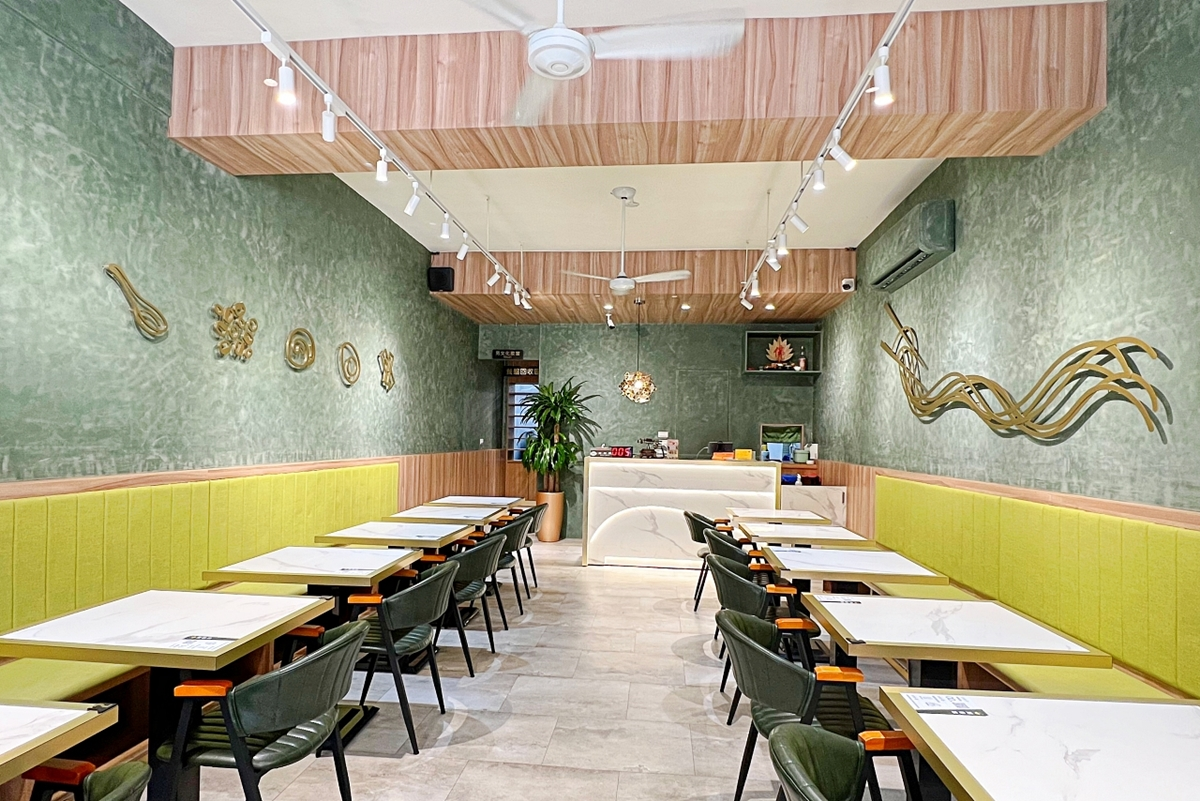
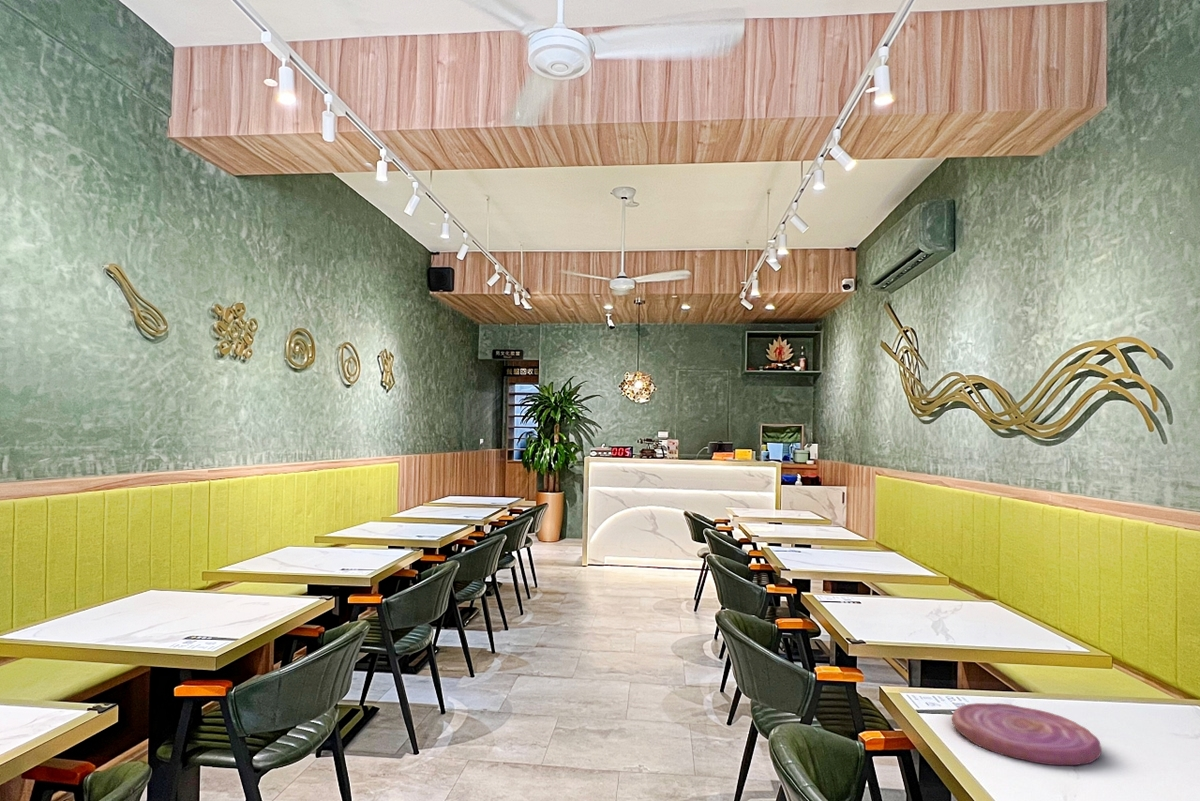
+ plate [951,702,1102,766]
